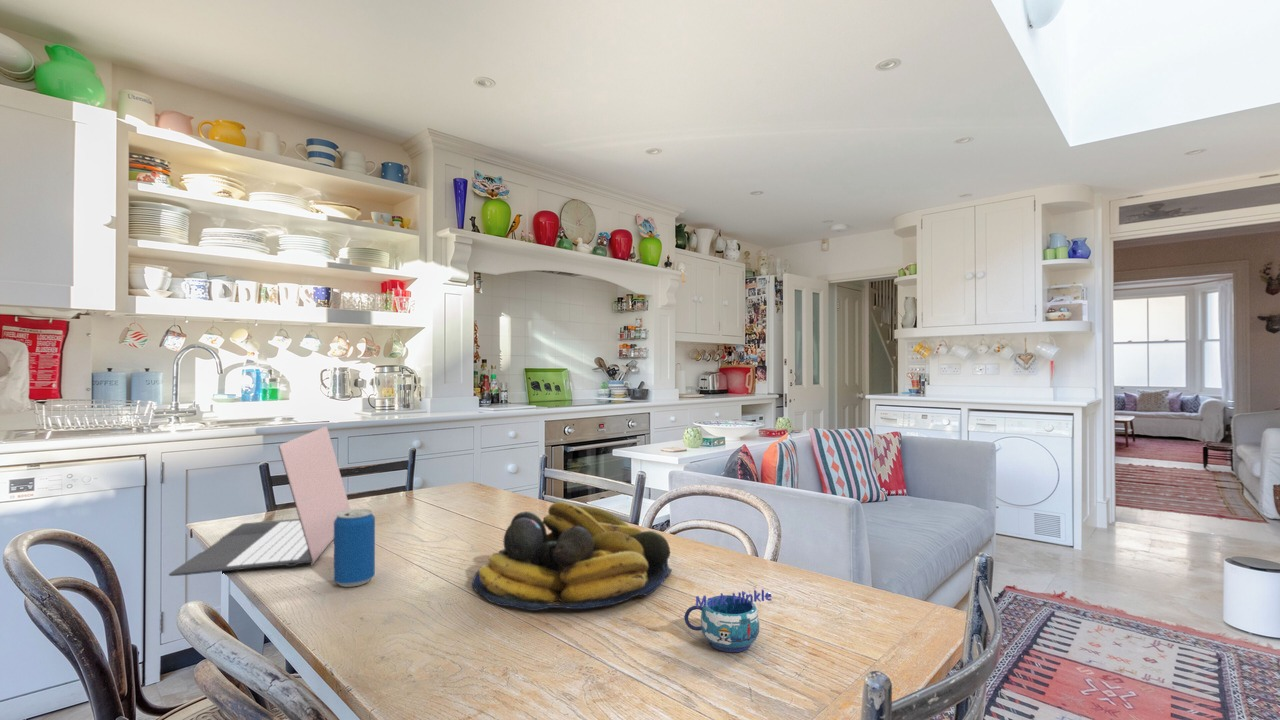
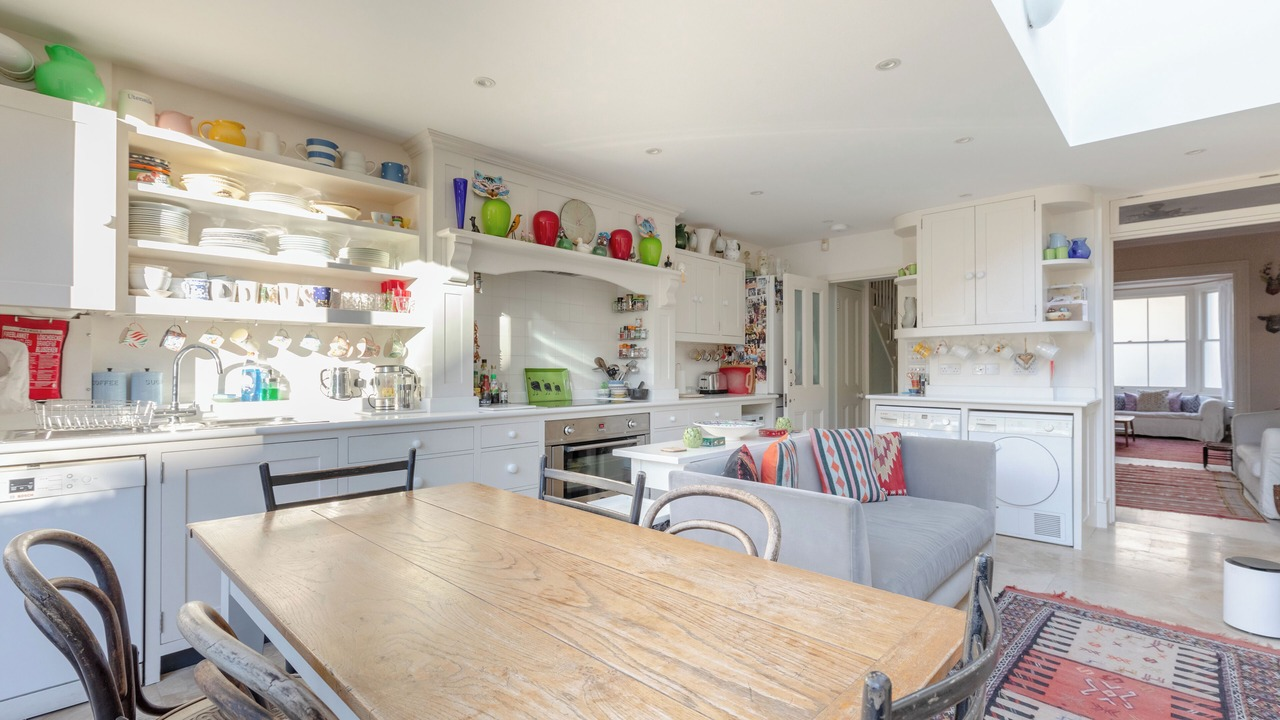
- mug [683,588,773,653]
- laptop [168,425,351,577]
- fruit bowl [471,501,673,612]
- beverage can [333,508,376,588]
